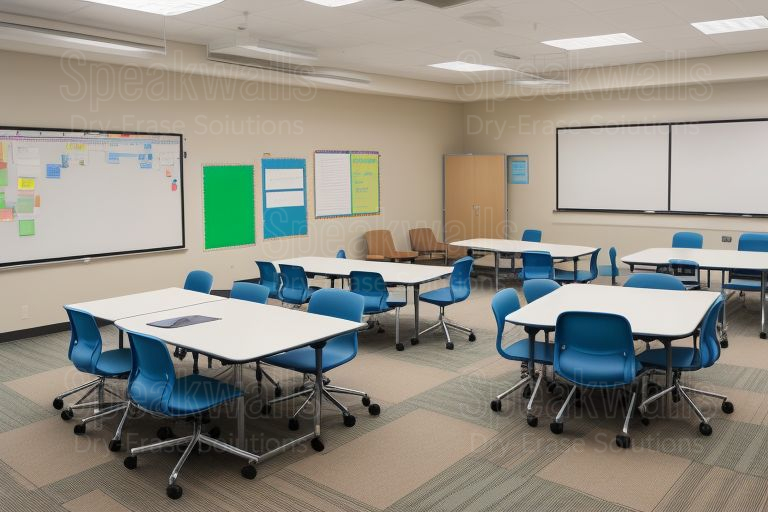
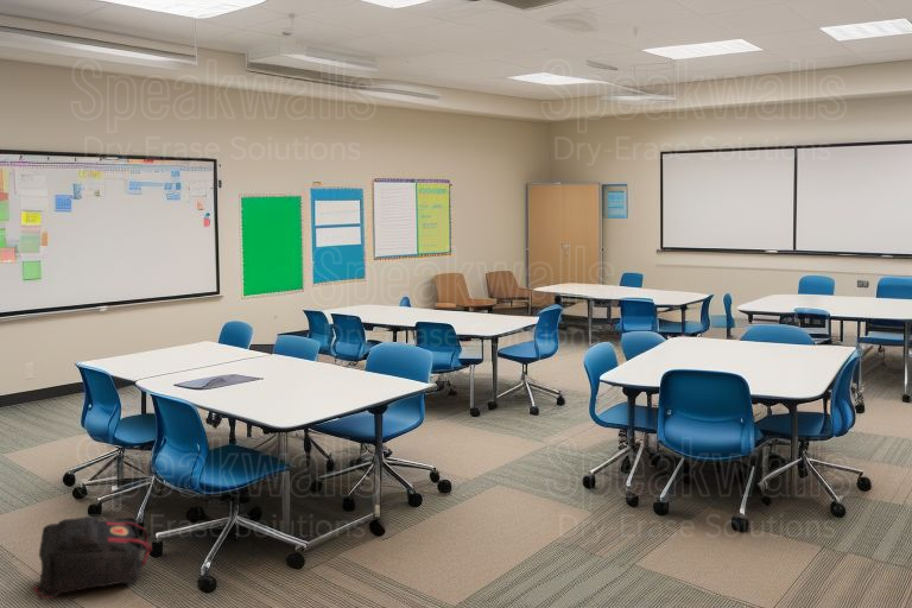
+ backpack [32,515,153,602]
